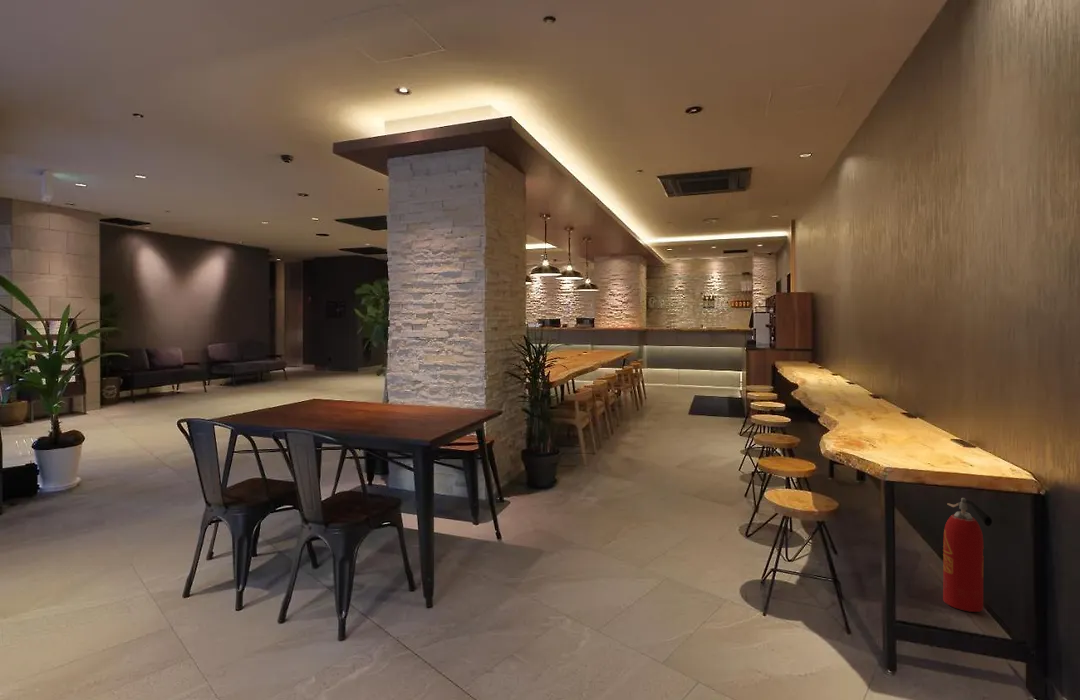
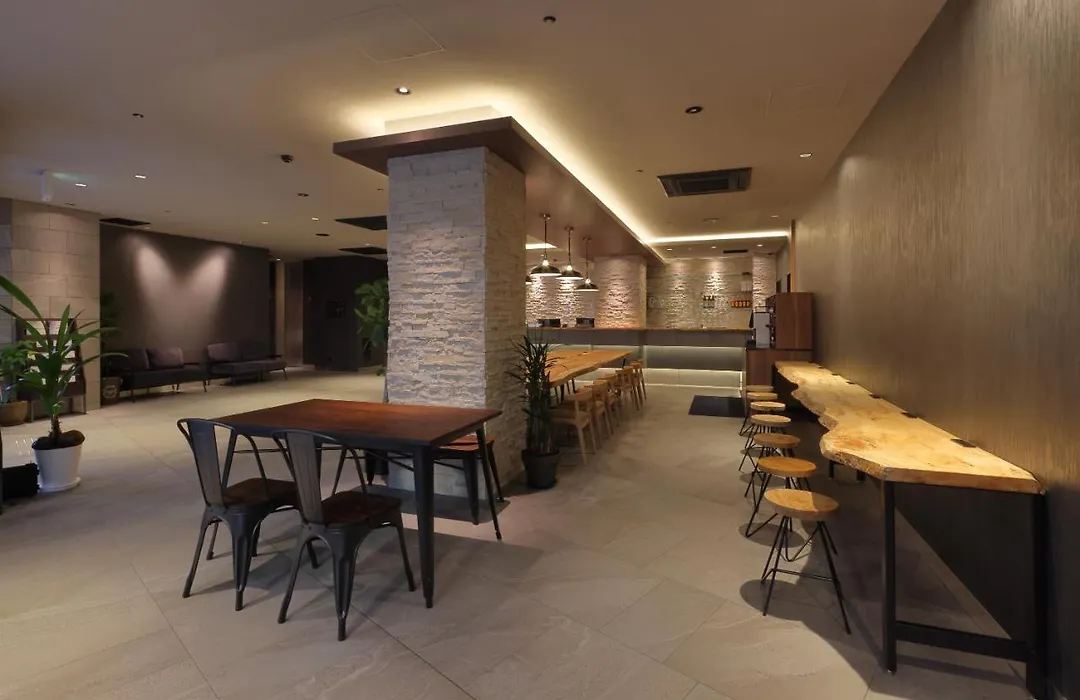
- fire extinguisher [942,497,993,613]
